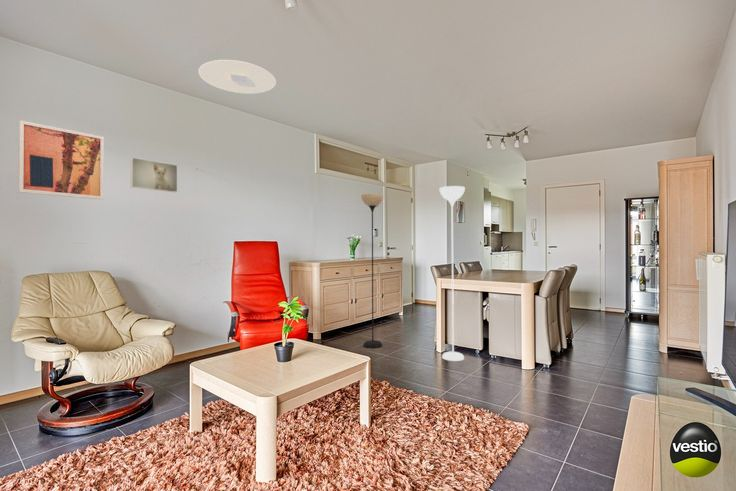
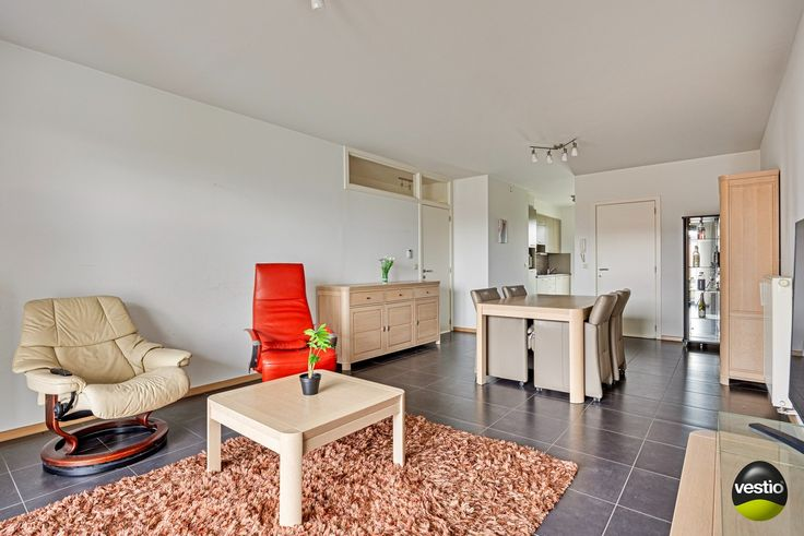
- floor lamp [360,185,466,362]
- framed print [130,157,178,194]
- wall art [17,119,105,201]
- ceiling light [198,59,277,95]
